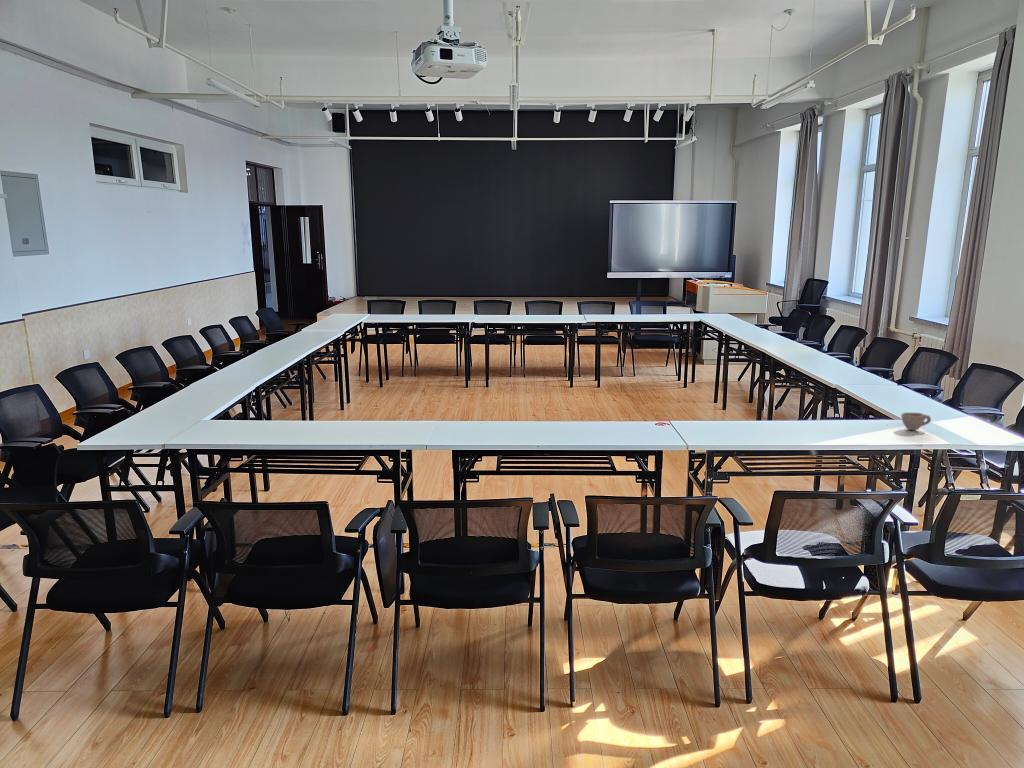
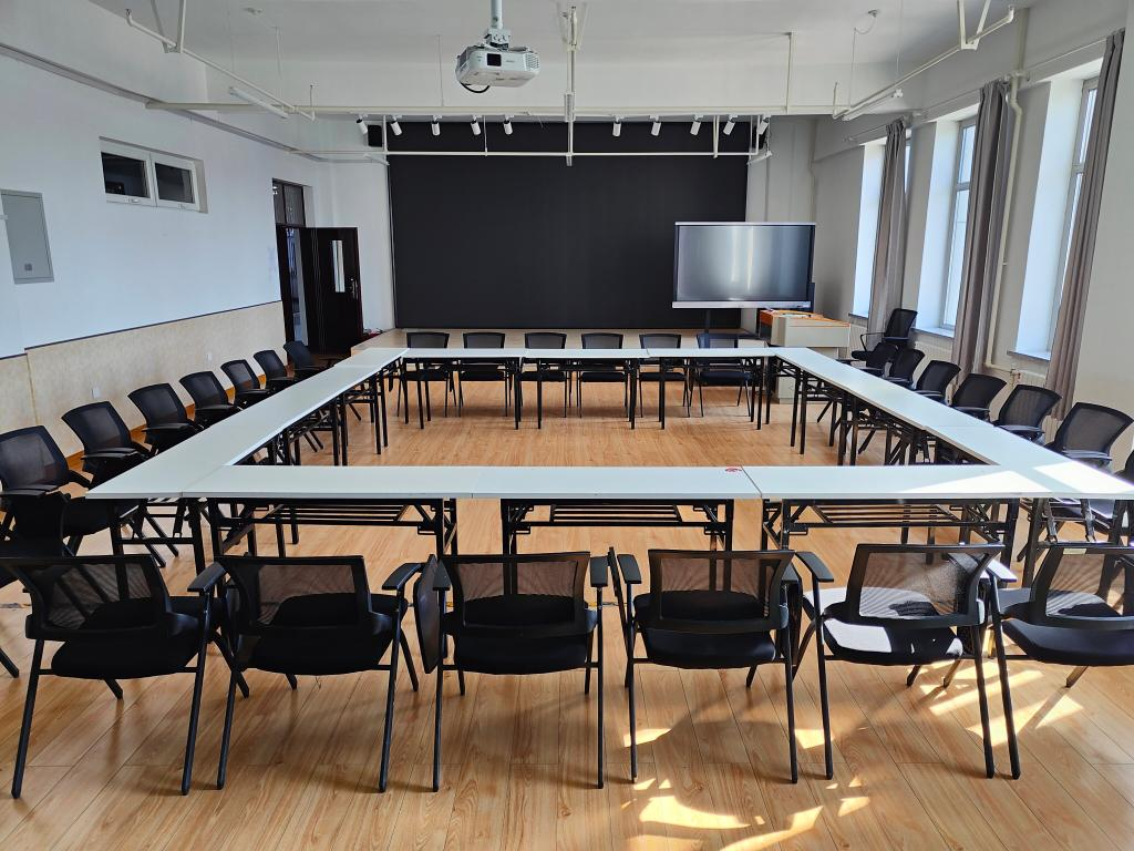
- cup [900,412,932,431]
